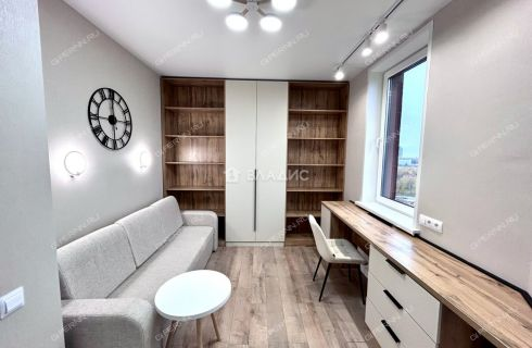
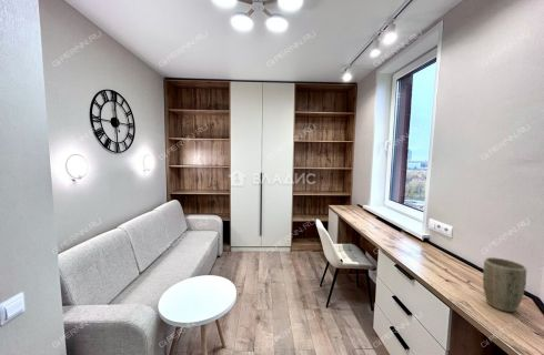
+ plant pot [482,256,527,313]
